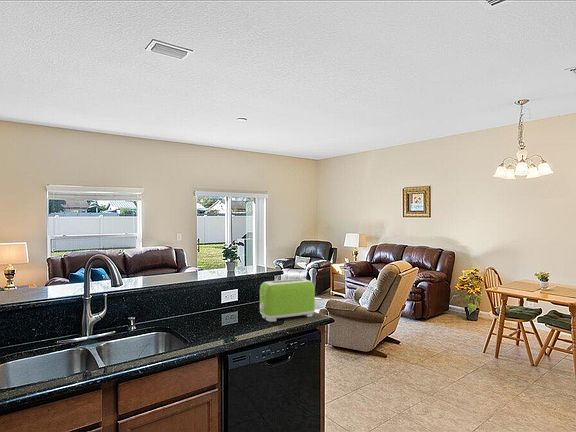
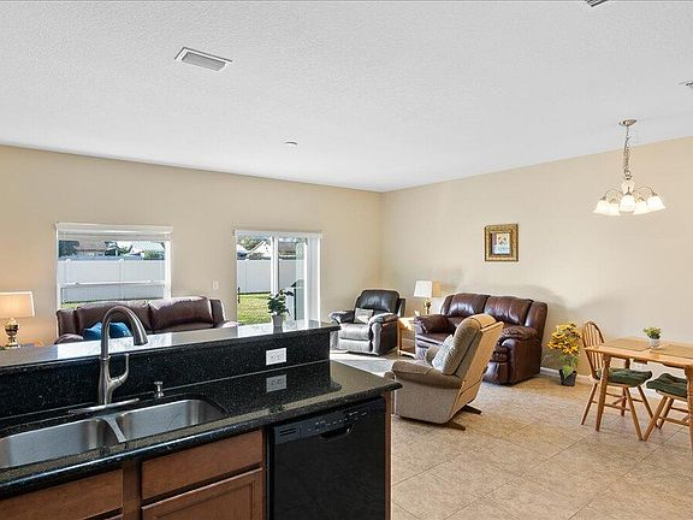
- toaster [259,278,316,323]
